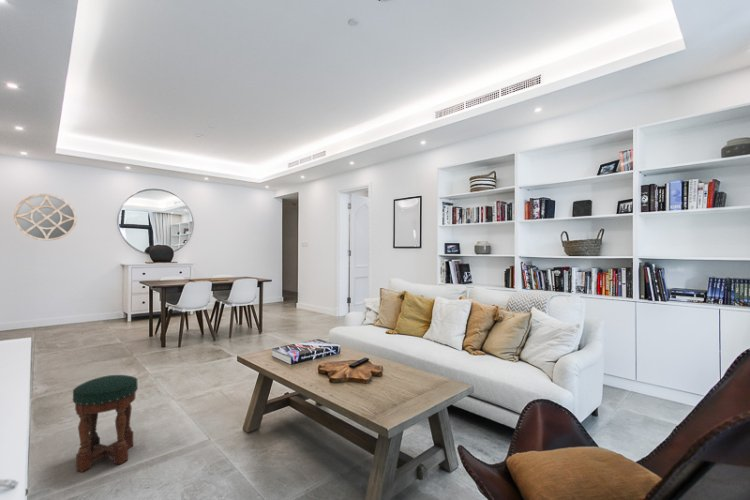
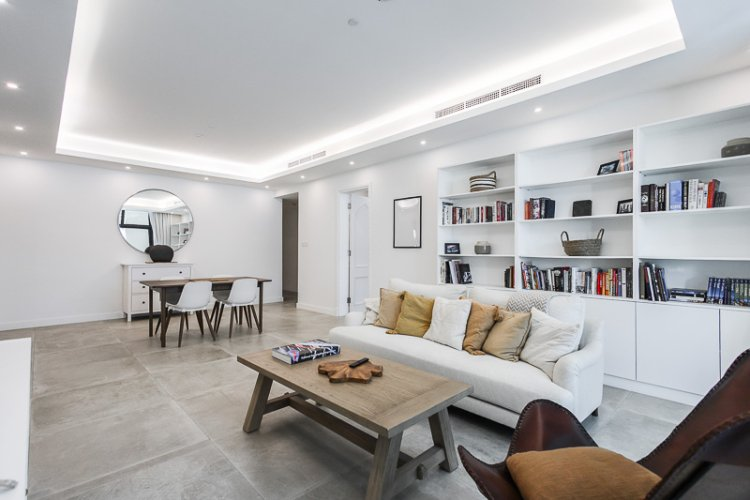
- stool [71,374,139,473]
- home mirror [13,193,77,242]
